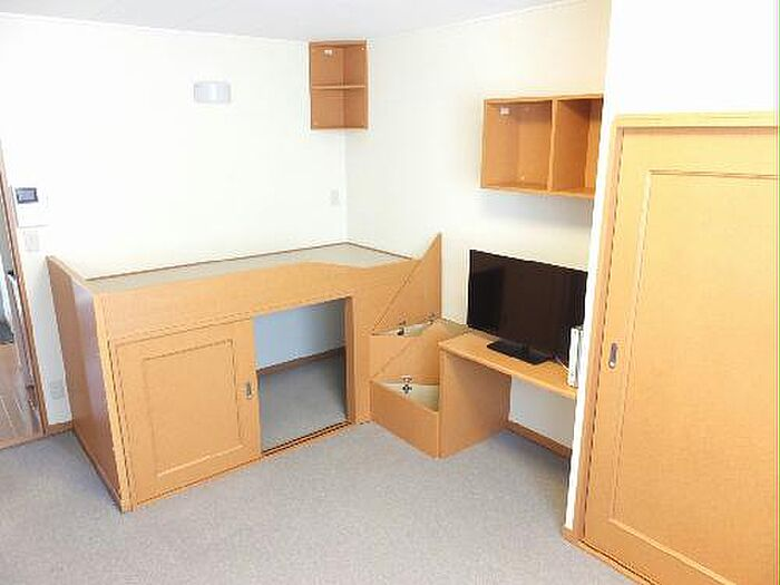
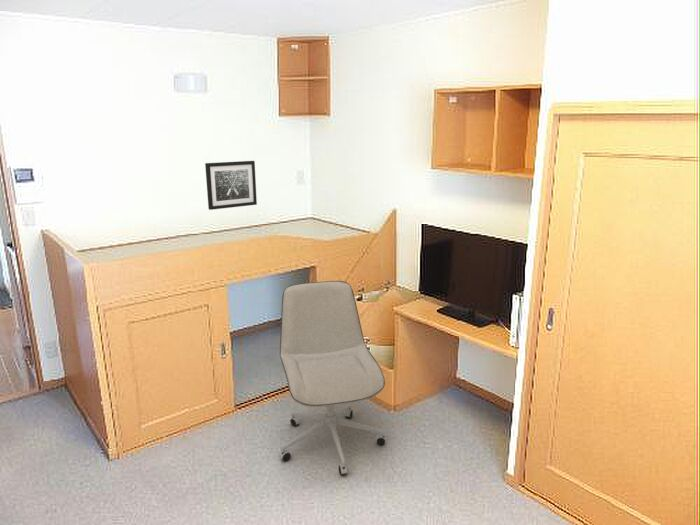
+ office chair [279,280,387,476]
+ wall art [204,160,258,211]
